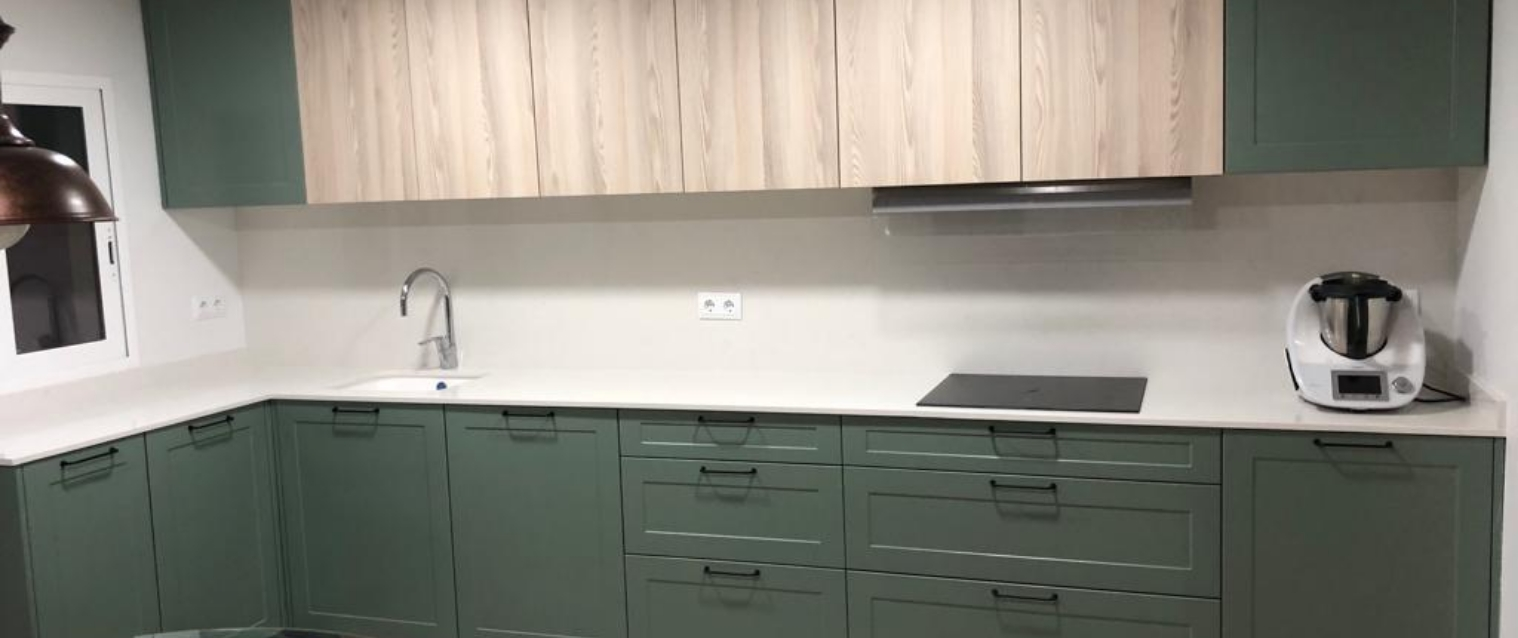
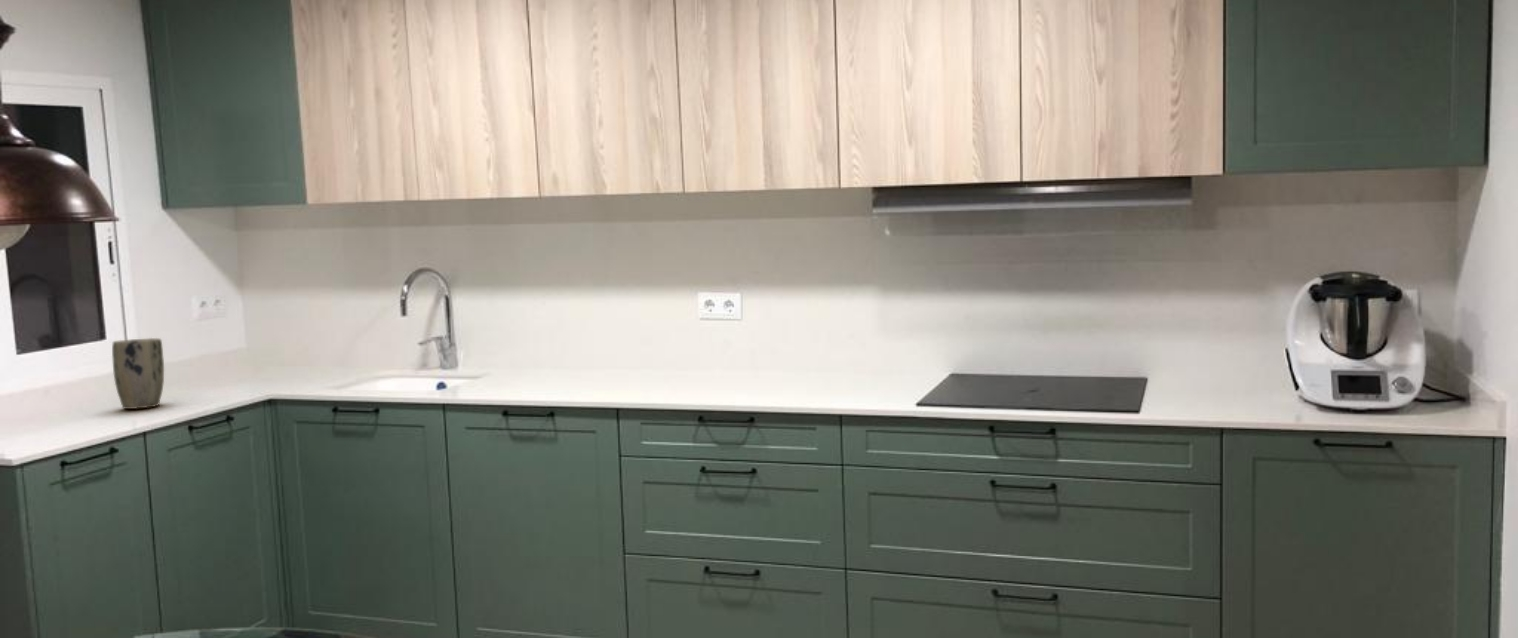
+ plant pot [111,337,165,410]
